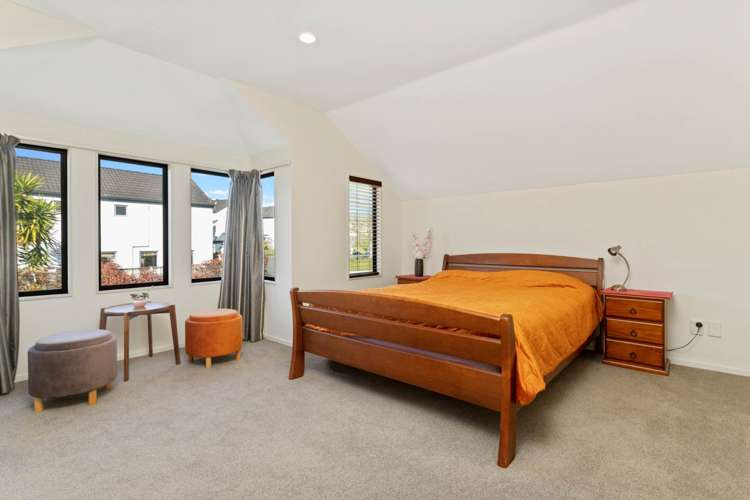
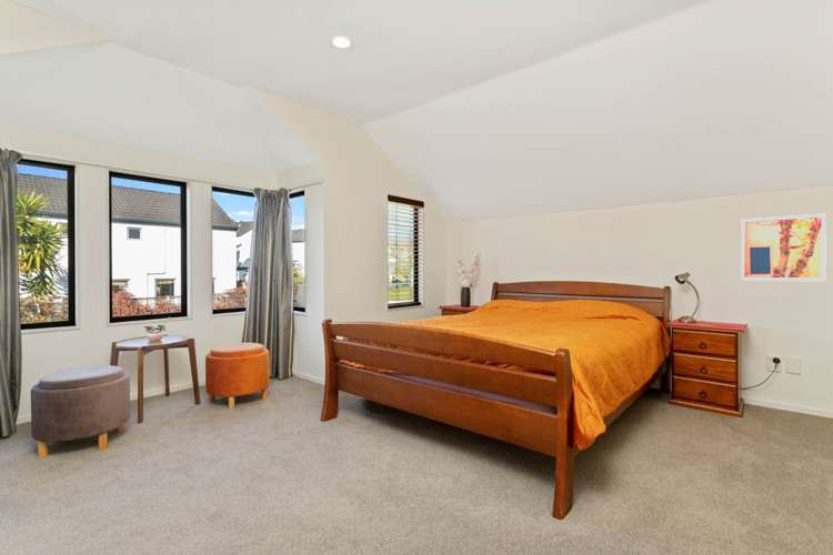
+ wall art [740,212,827,282]
